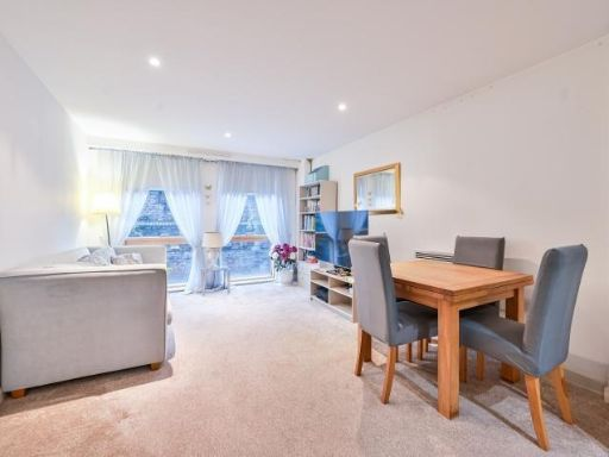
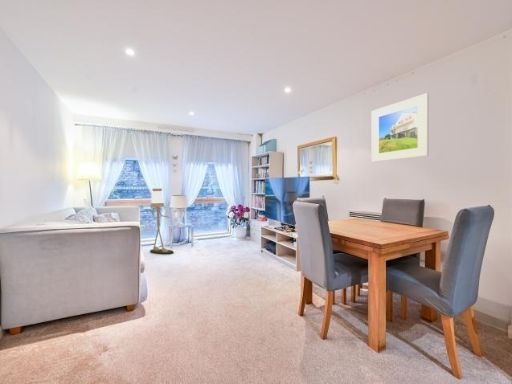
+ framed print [370,92,430,163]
+ floor lamp [149,188,174,255]
